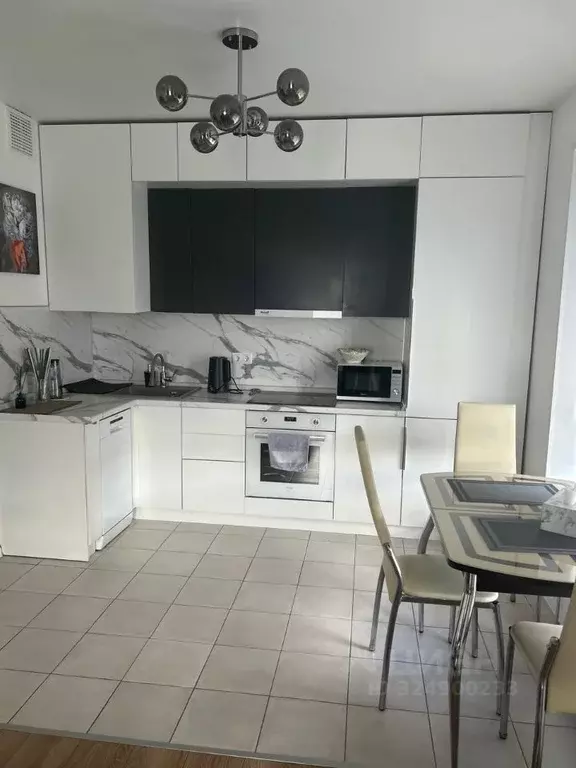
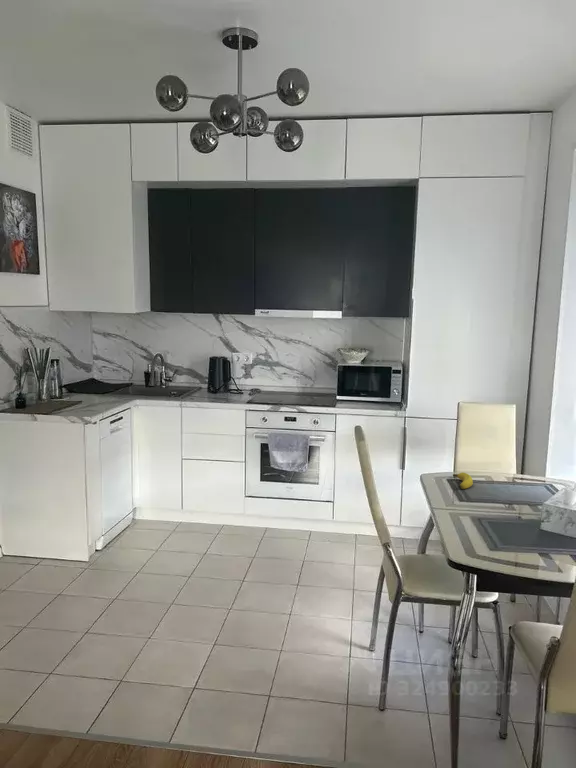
+ banana [452,472,474,490]
